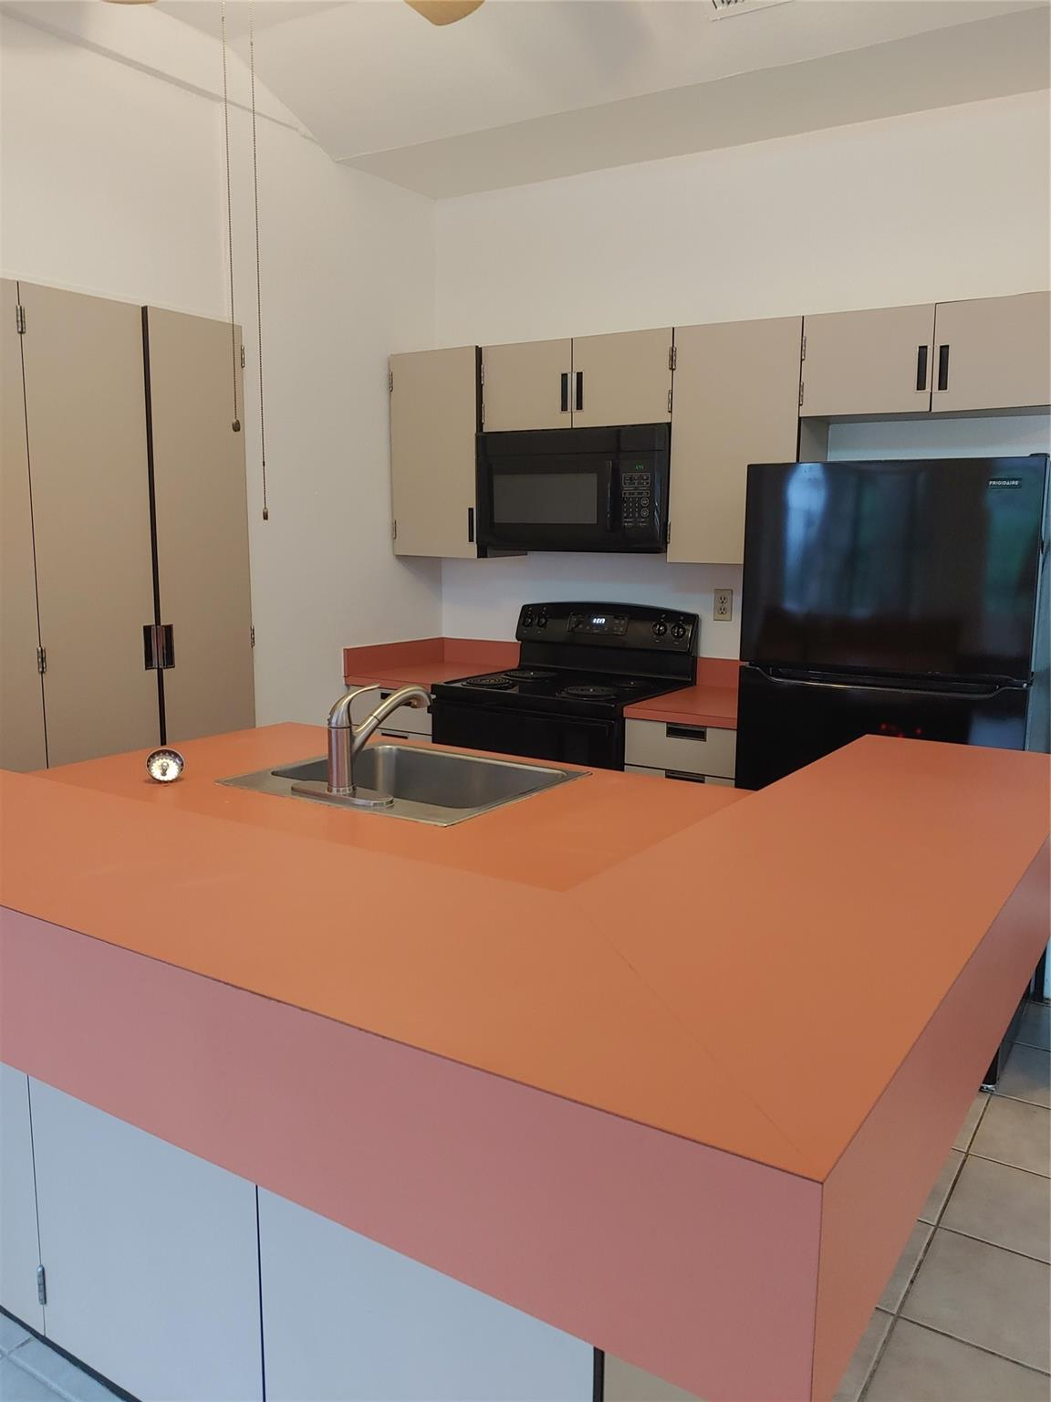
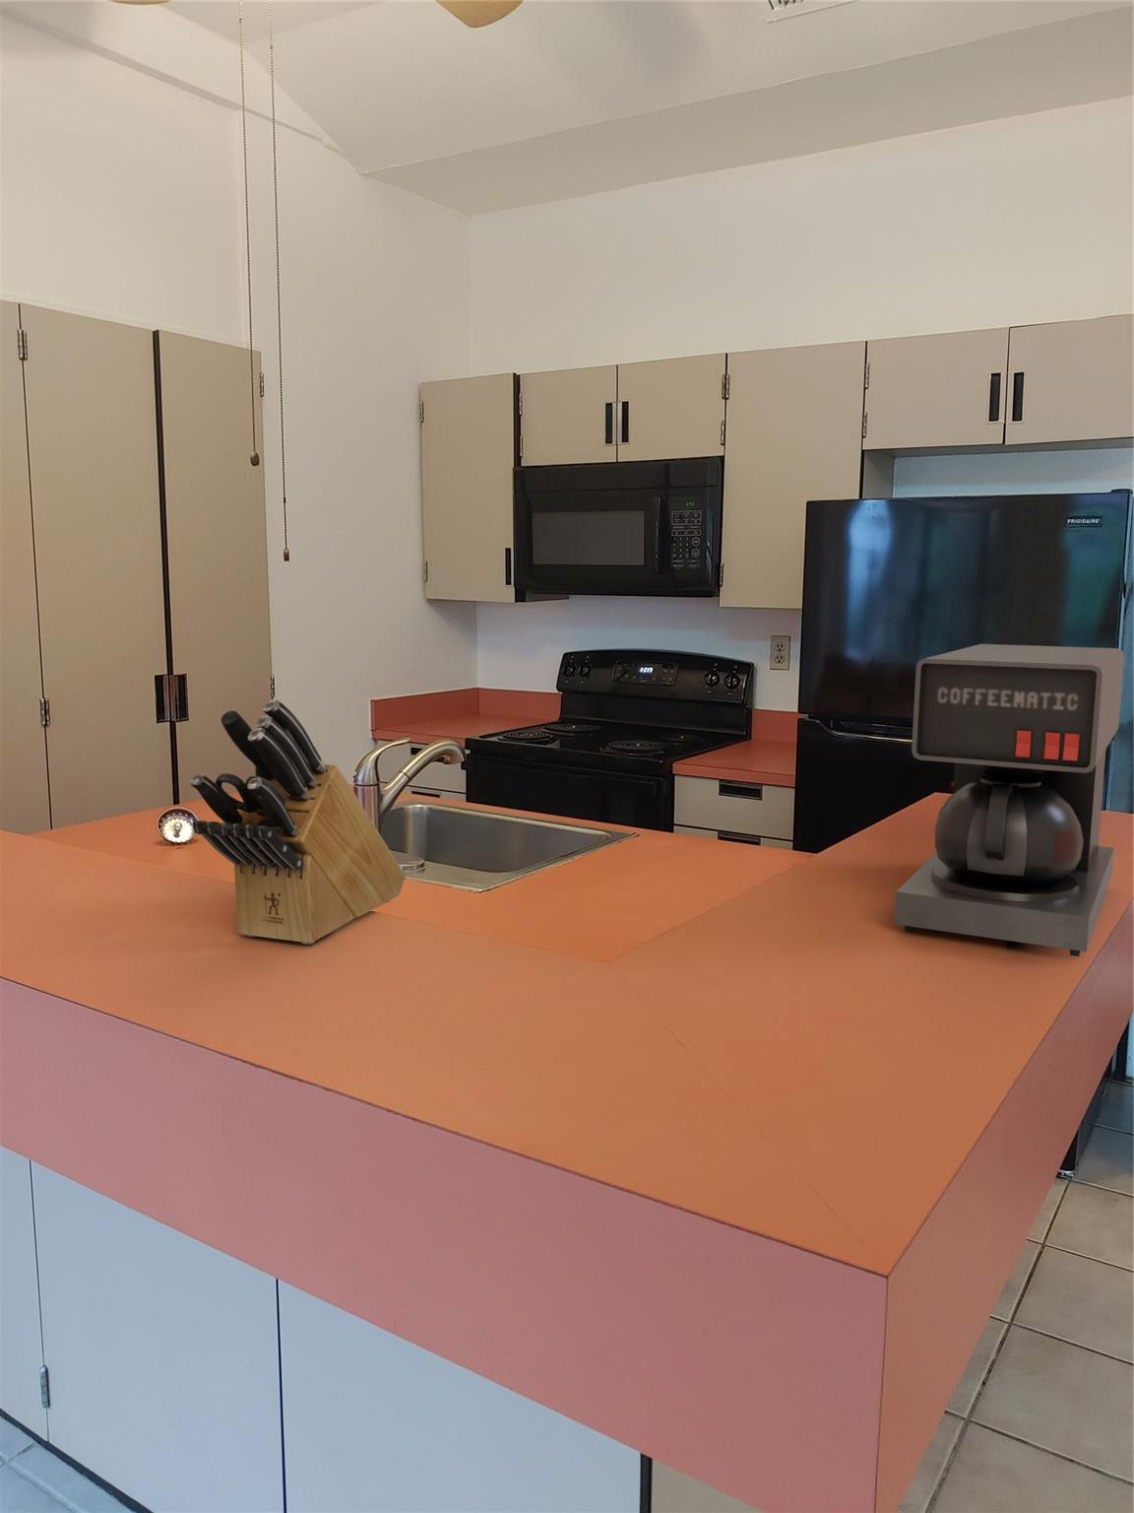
+ coffee maker [893,643,1126,958]
+ knife block [189,698,406,946]
